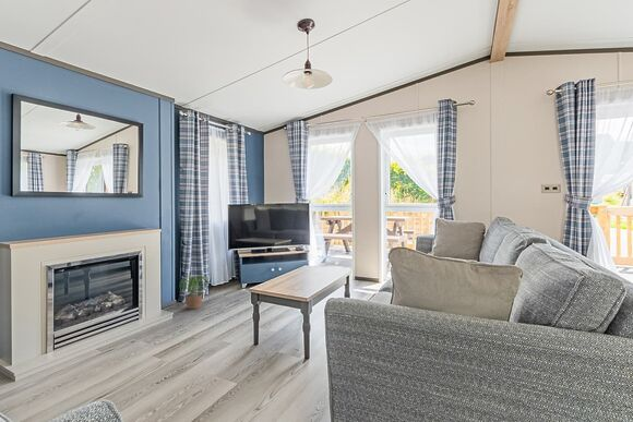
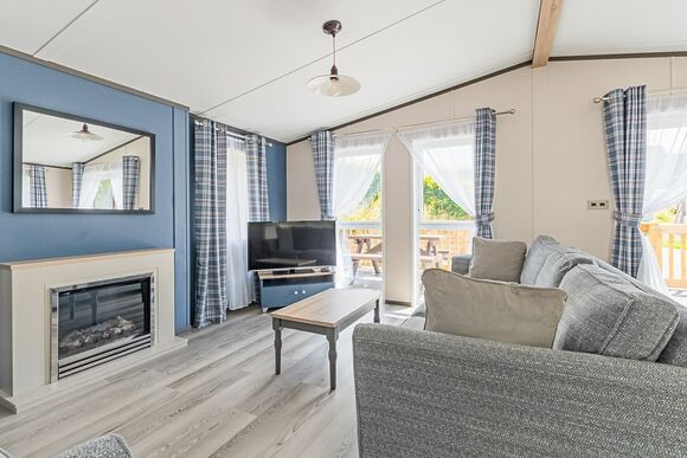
- potted plant [178,274,210,310]
